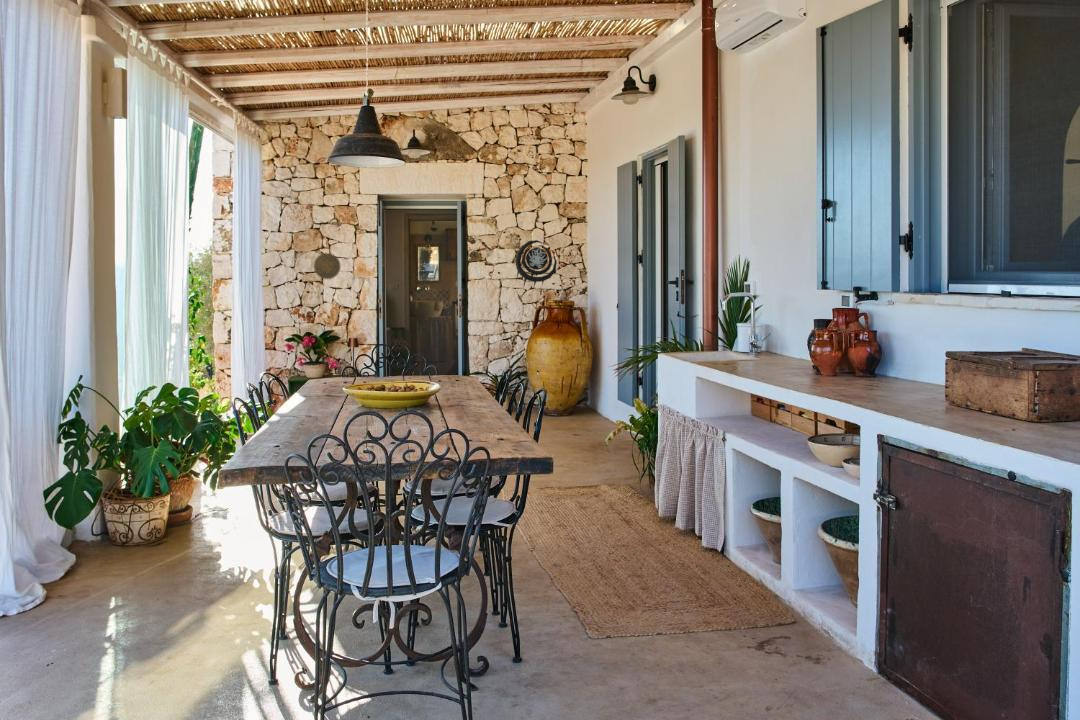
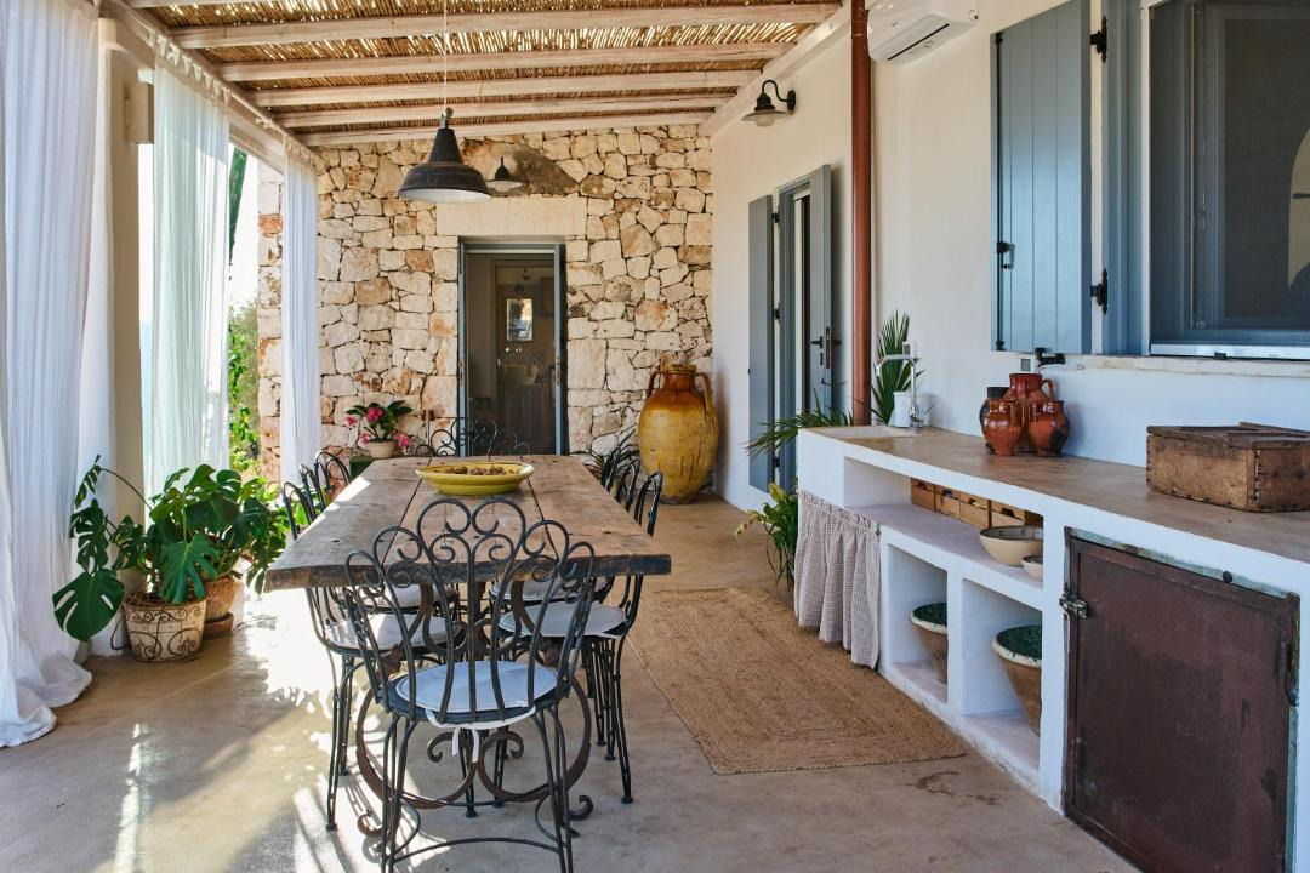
- wall ornament [514,239,558,290]
- decorative plate [313,252,342,280]
